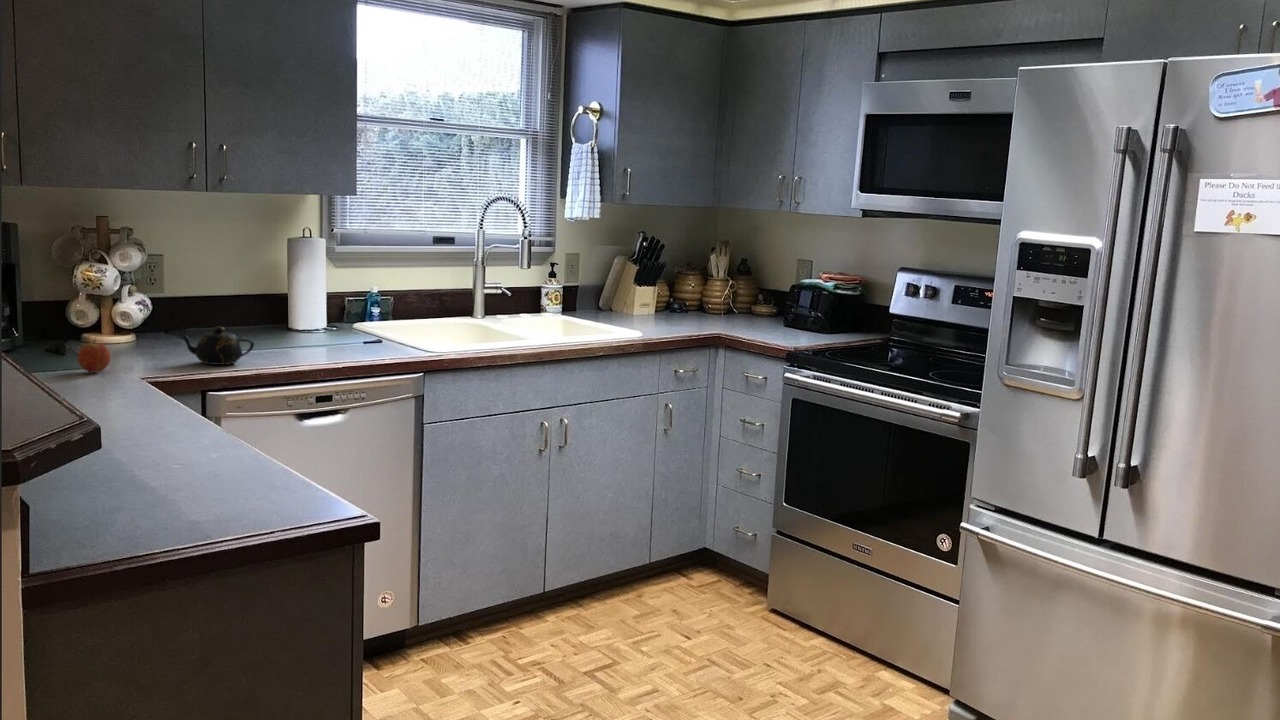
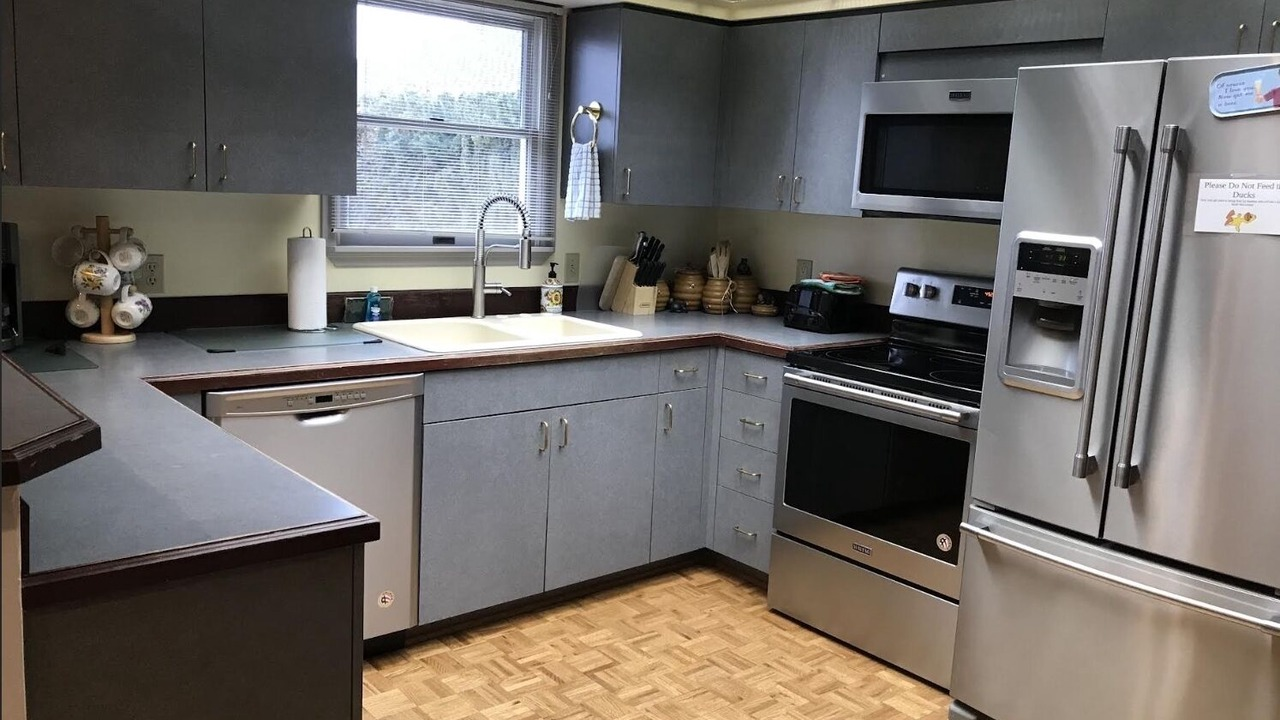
- teapot [178,326,255,366]
- fruit [77,338,112,374]
